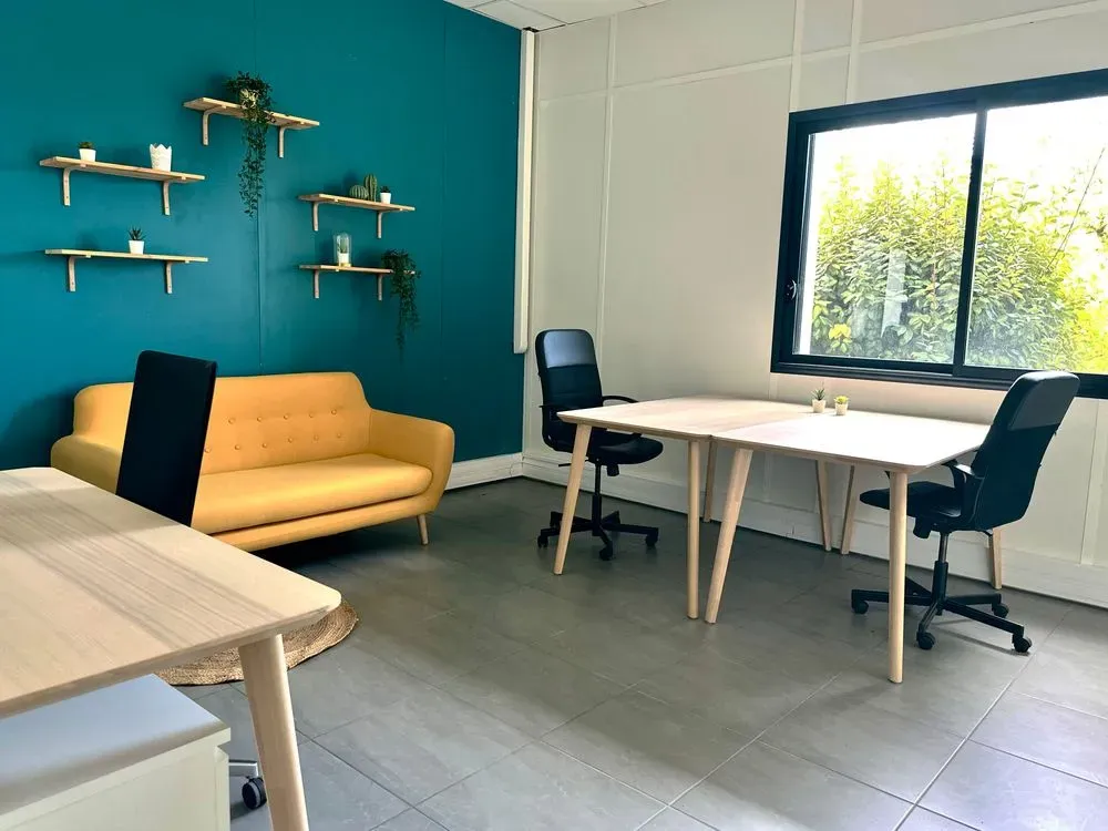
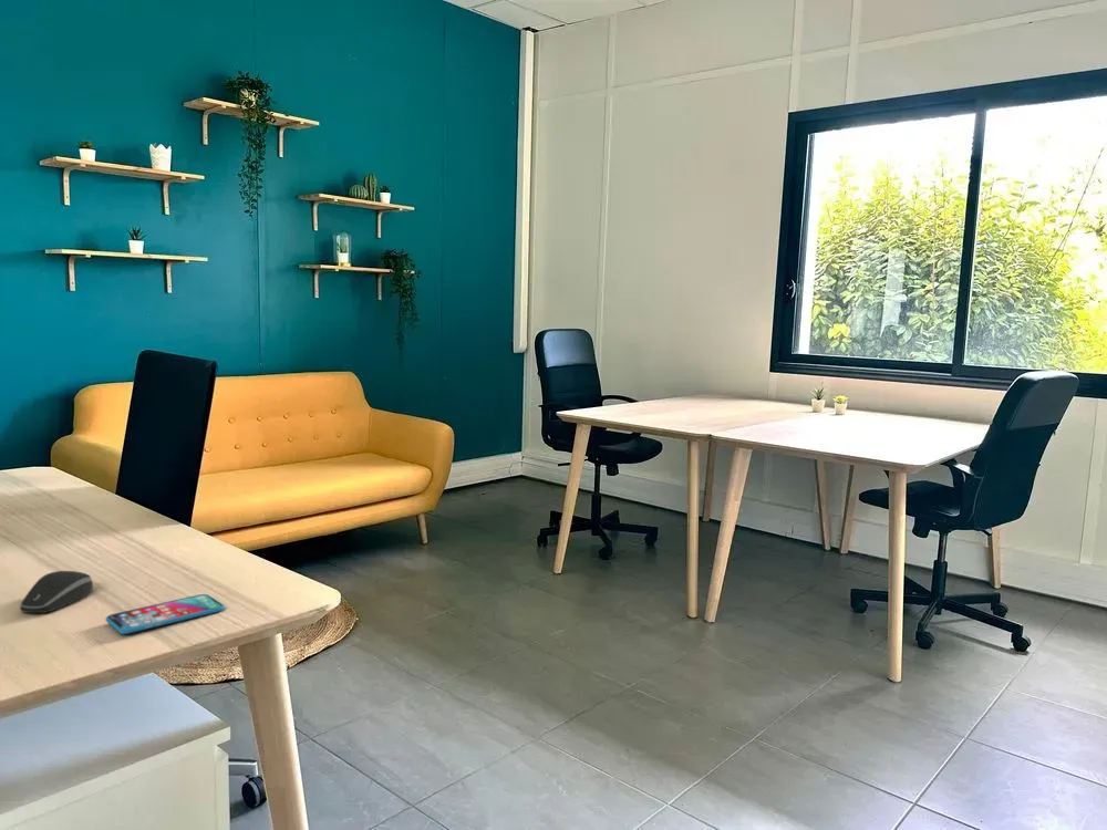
+ smartphone [104,593,226,635]
+ computer mouse [19,570,94,614]
